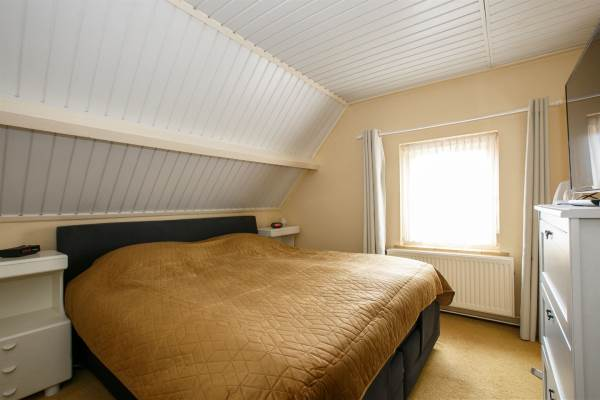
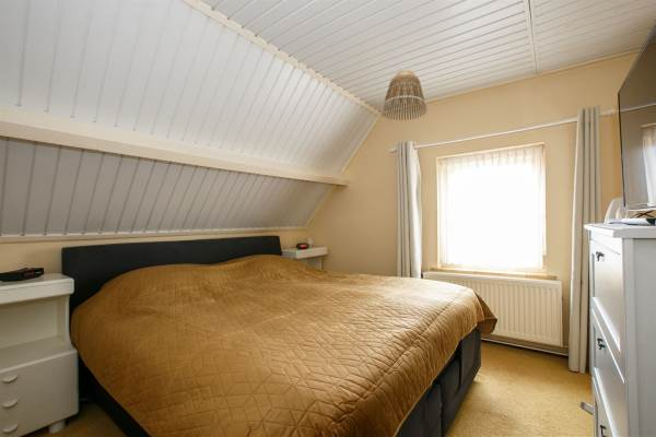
+ lamp shade [380,68,427,121]
